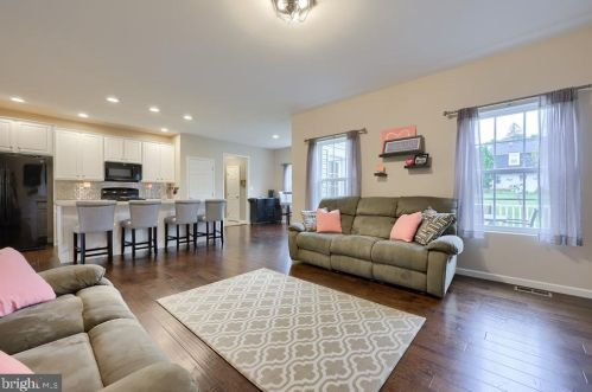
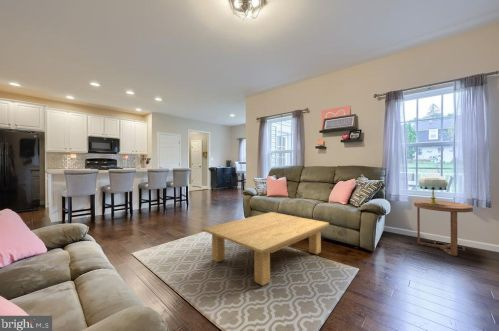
+ coffee table [201,211,330,287]
+ table lamp [417,171,449,205]
+ side table [413,199,474,257]
